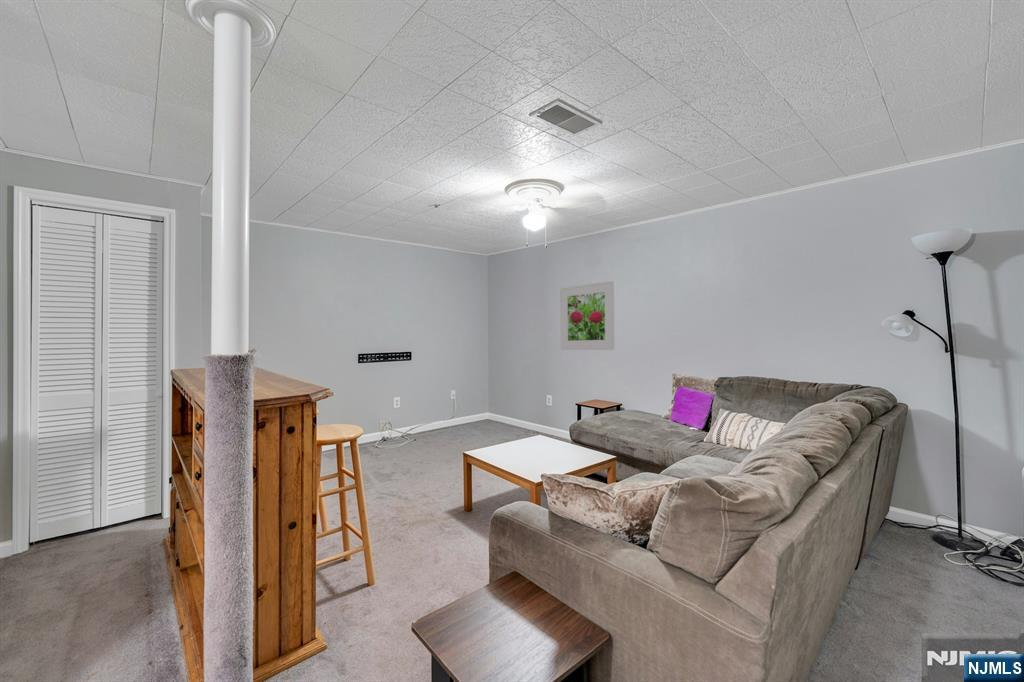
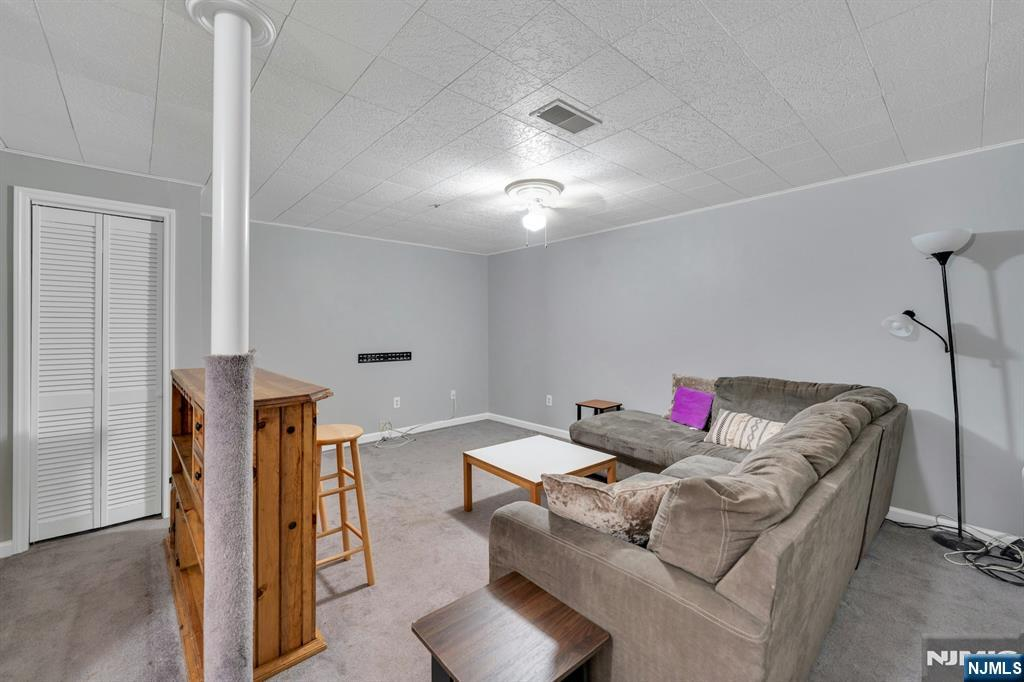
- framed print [559,280,615,351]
